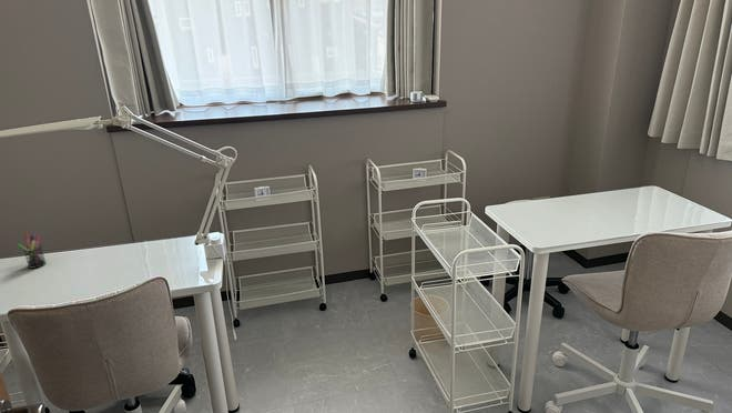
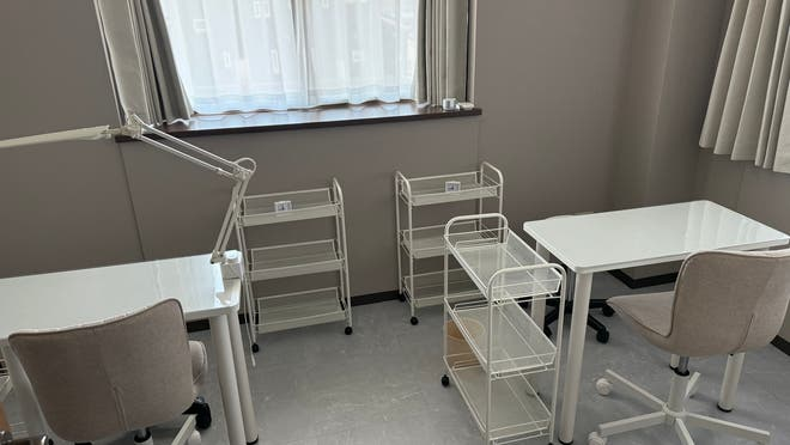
- pen holder [16,232,48,270]
